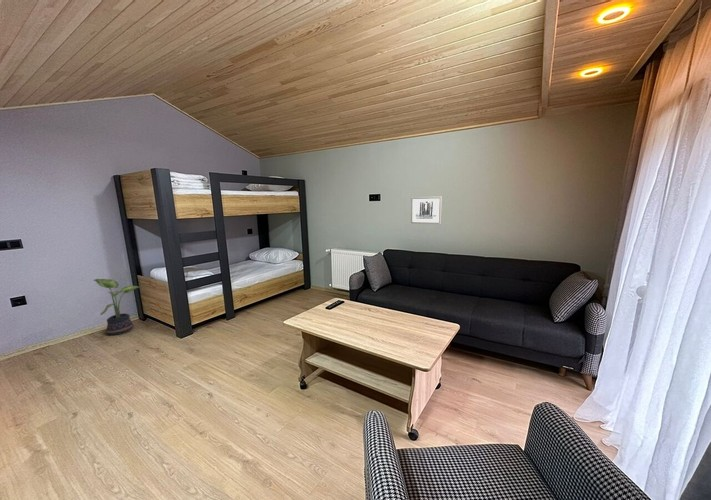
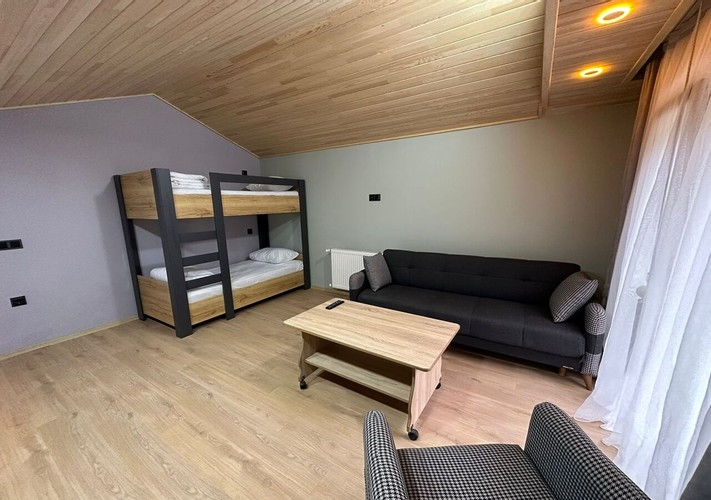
- potted plant [93,278,142,336]
- wall art [410,195,443,225]
